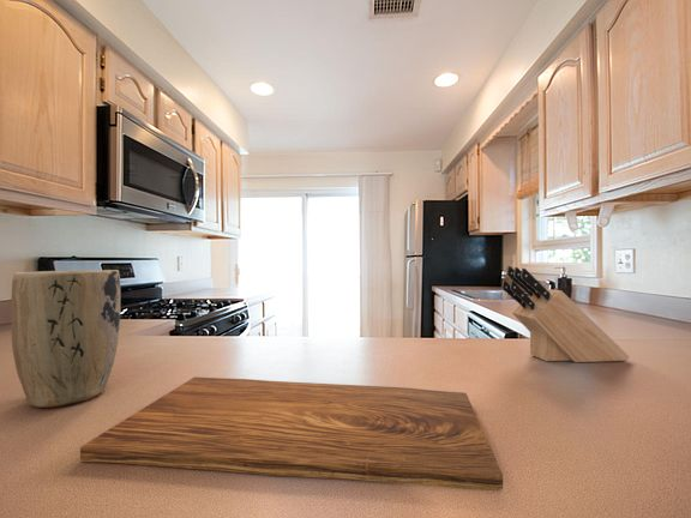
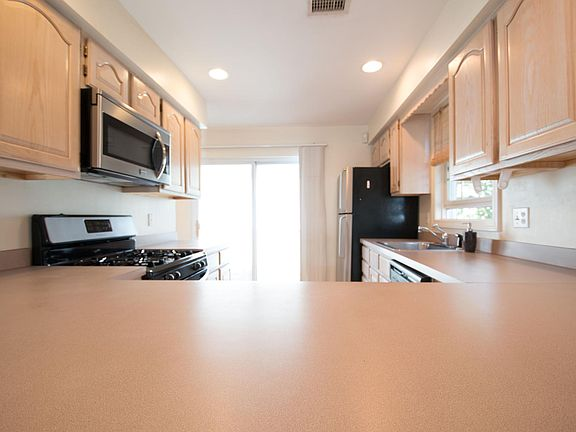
- plant pot [10,269,121,409]
- cutting board [79,375,504,492]
- knife block [500,265,631,363]
